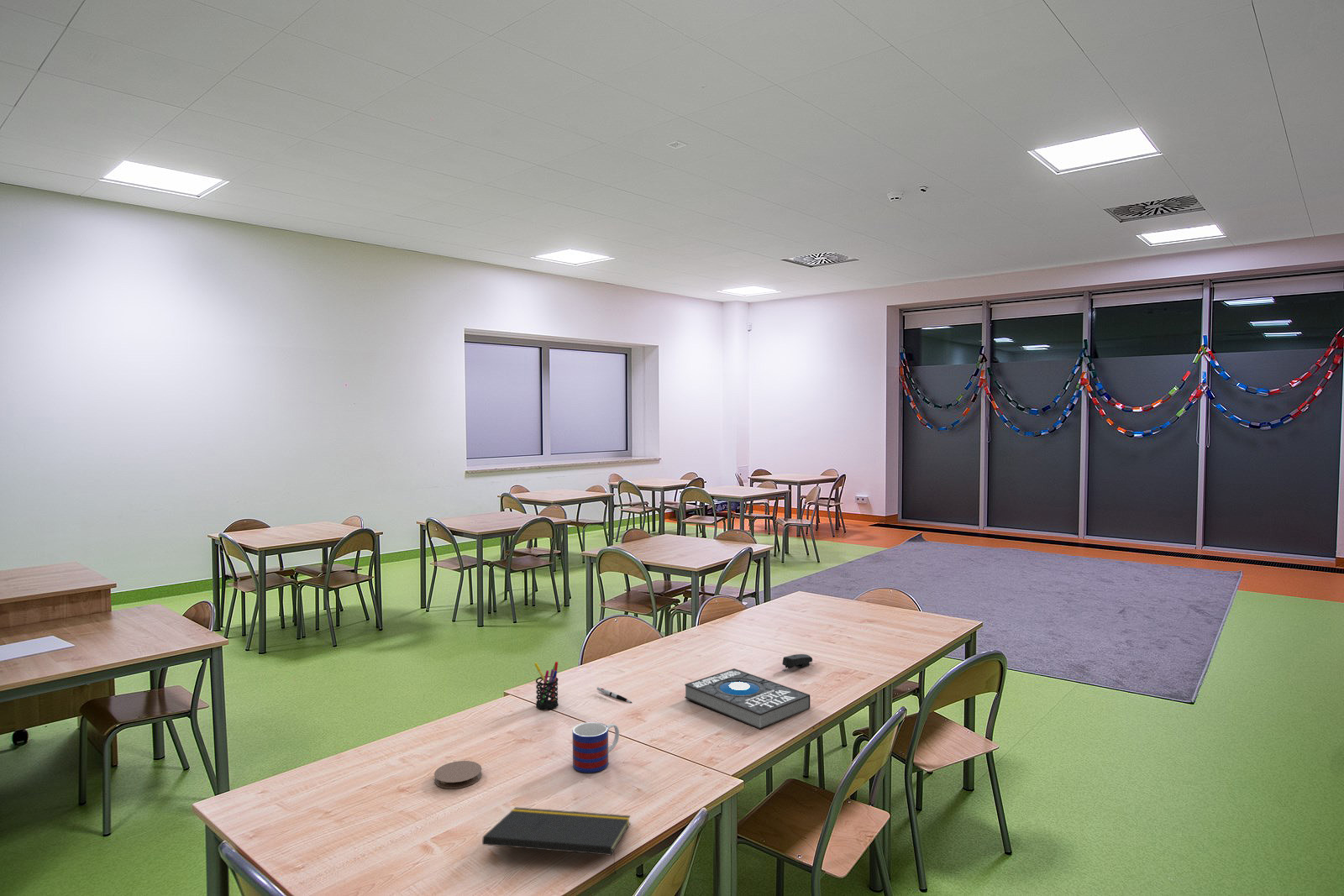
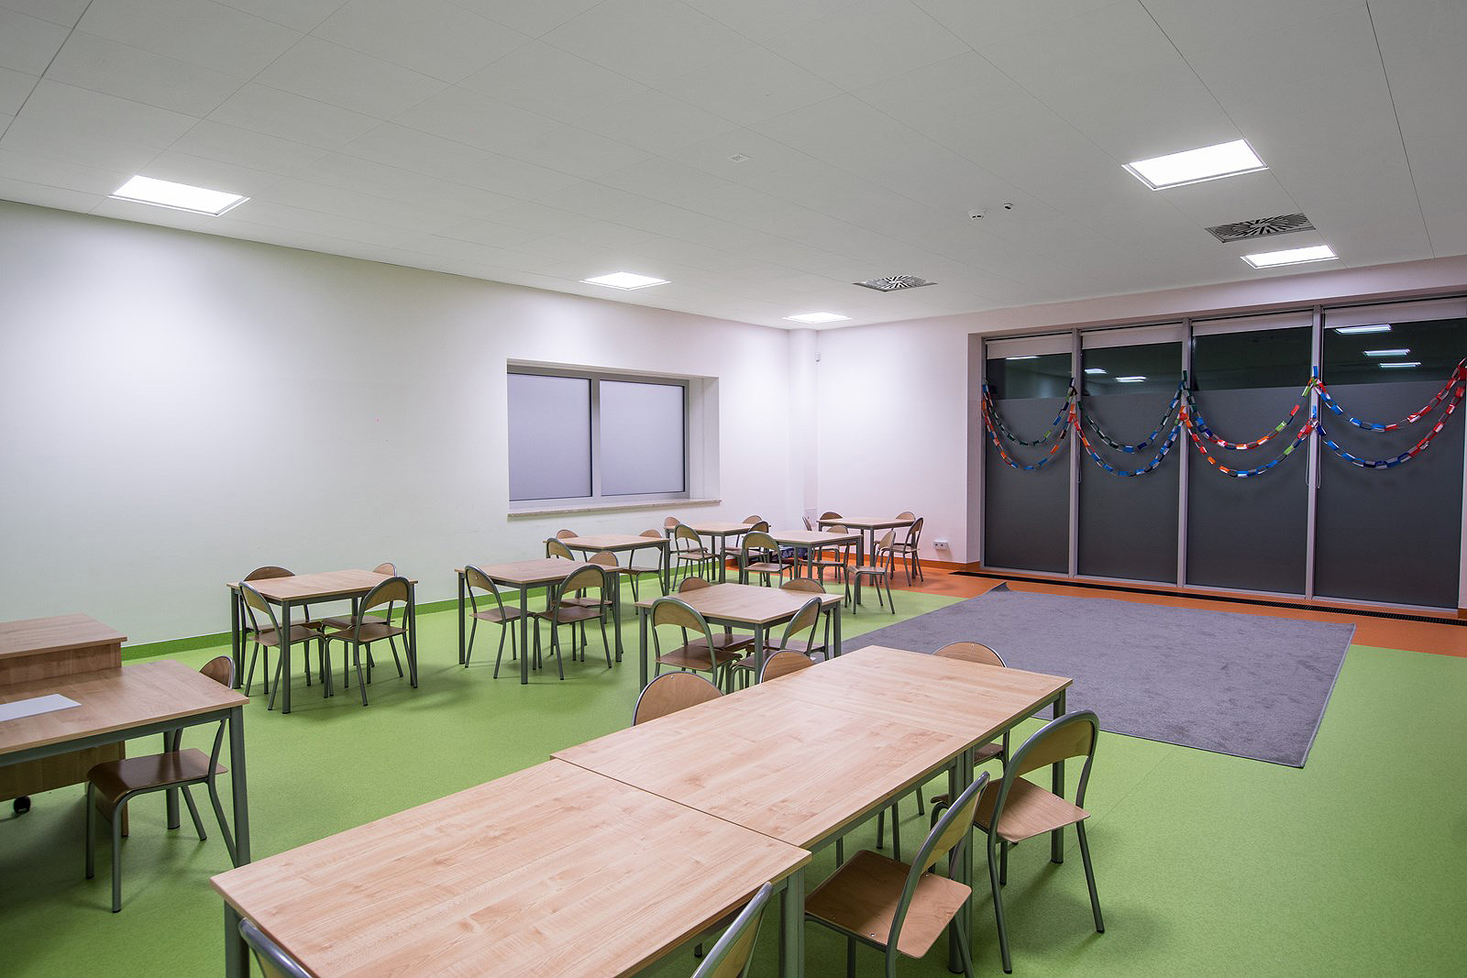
- coaster [433,760,482,789]
- mug [572,721,620,773]
- pen [596,686,633,704]
- book [684,668,811,730]
- stapler [781,653,813,673]
- notepad [481,806,631,874]
- pen holder [533,661,559,710]
